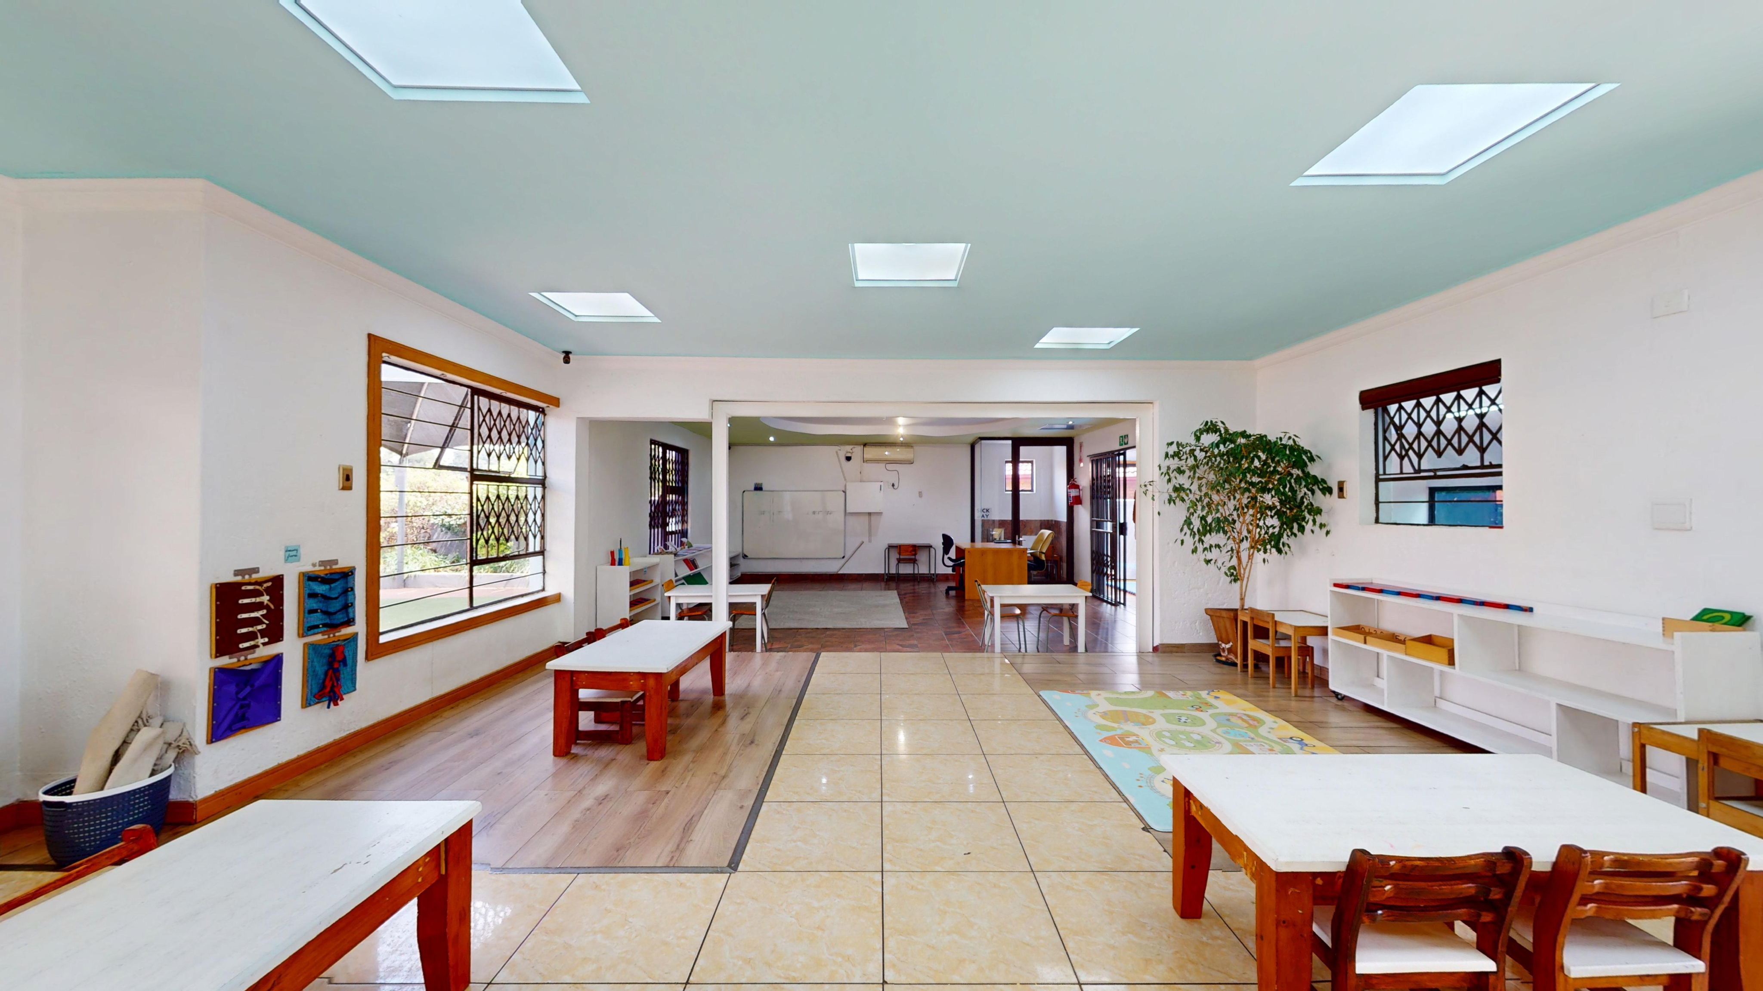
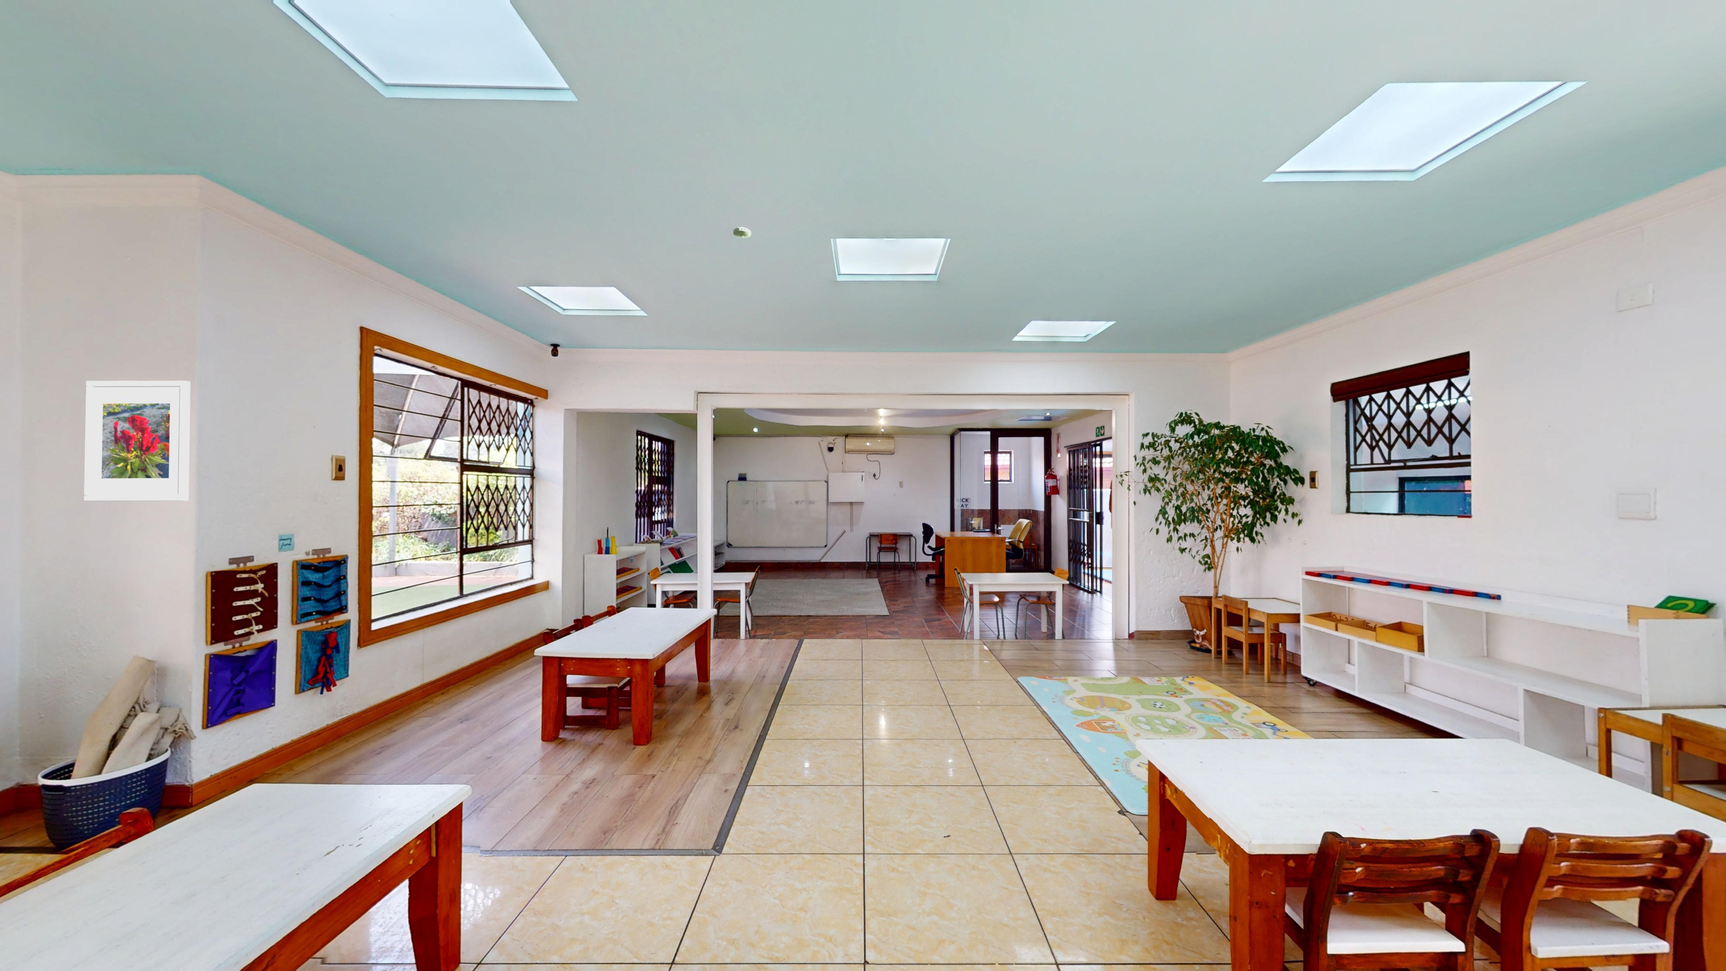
+ smoke detector [733,226,752,238]
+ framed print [83,381,191,502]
